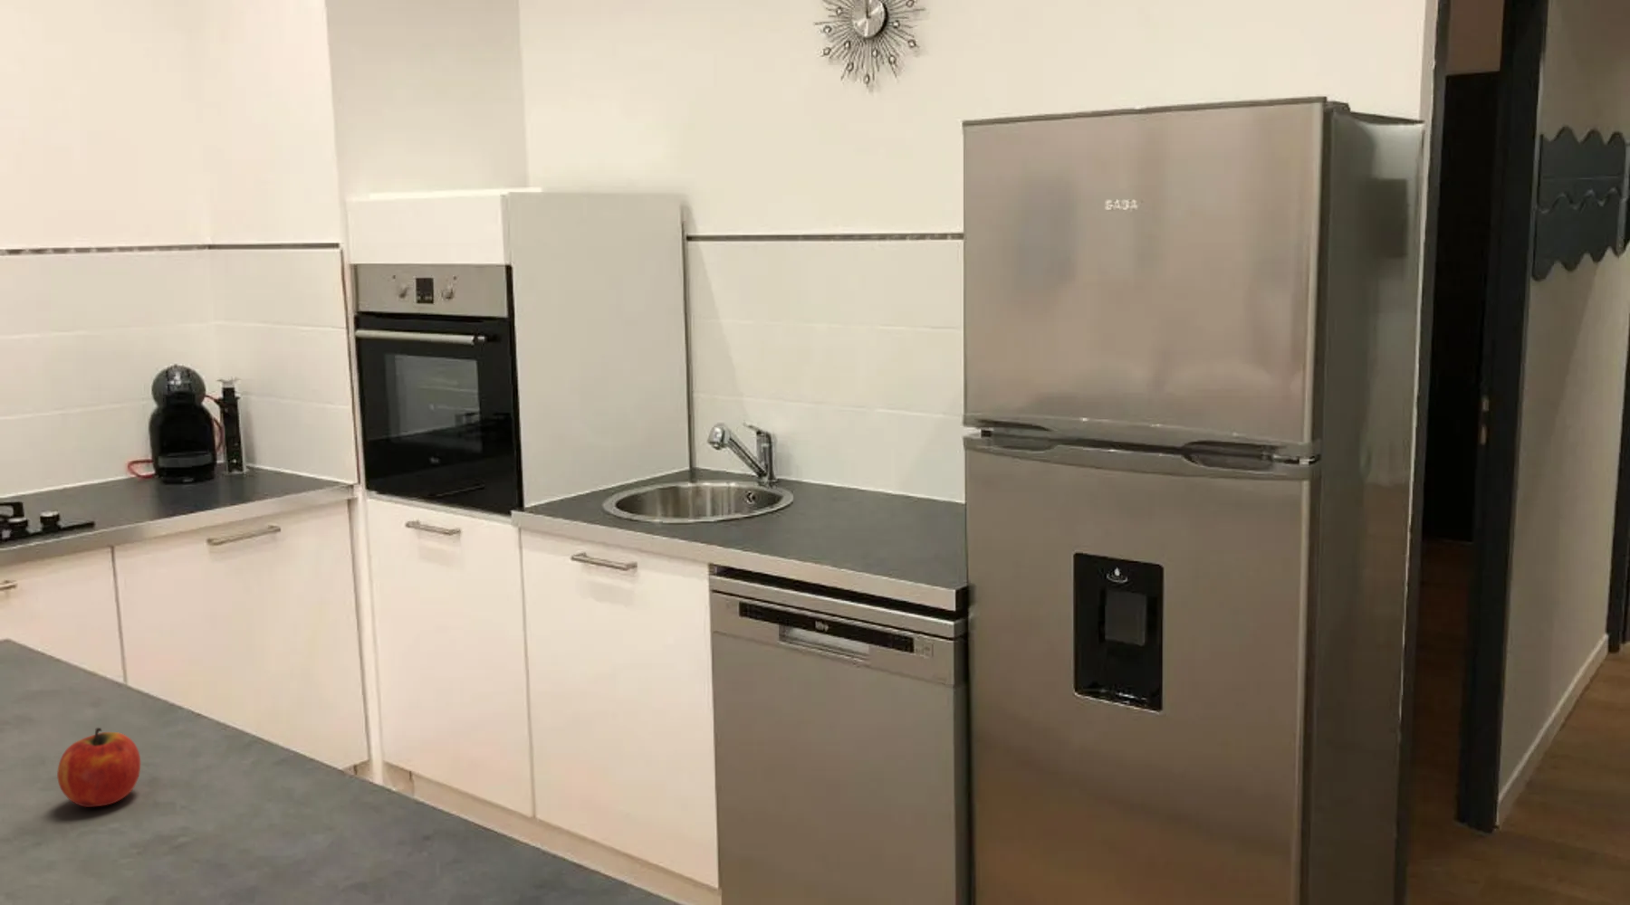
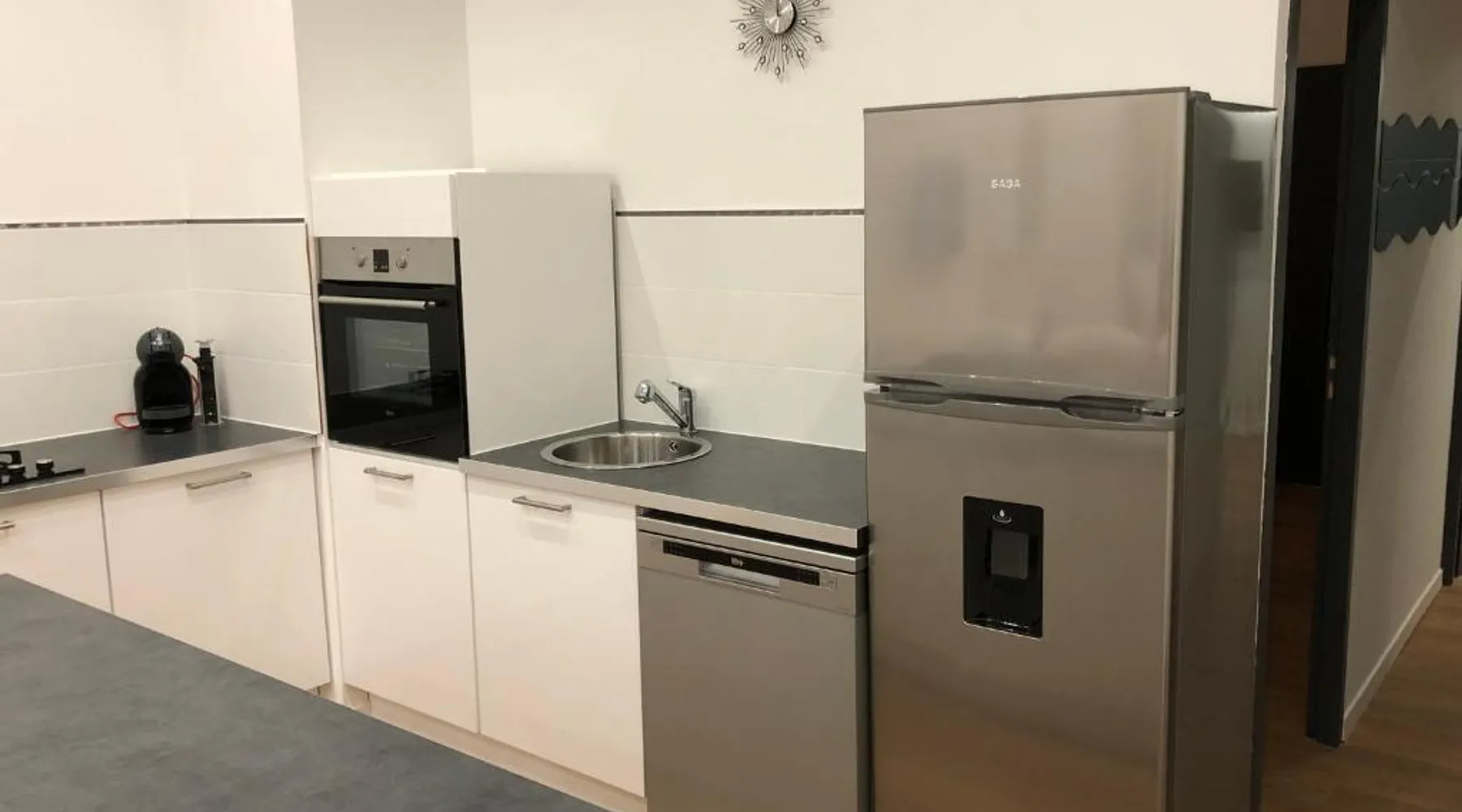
- fruit [56,727,142,808]
